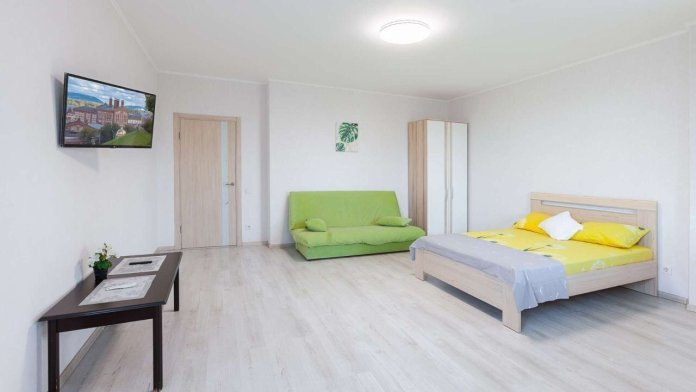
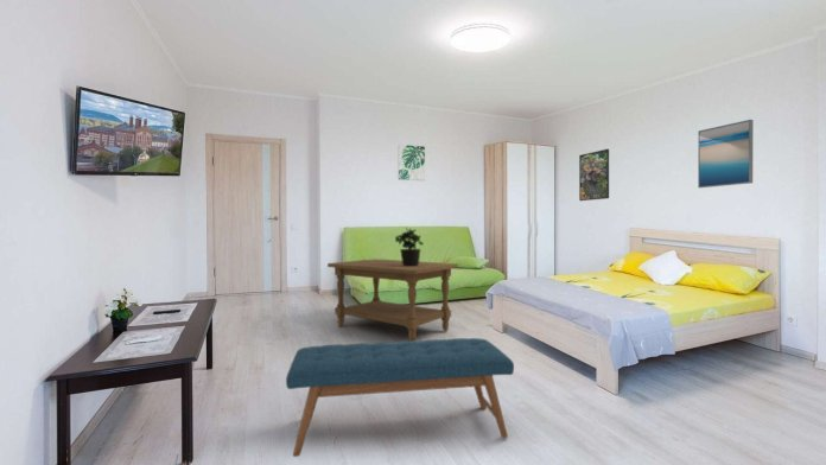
+ wall art [697,119,755,189]
+ potted plant [394,227,425,267]
+ bench [285,337,515,458]
+ coffee table [326,257,459,342]
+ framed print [578,148,610,202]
